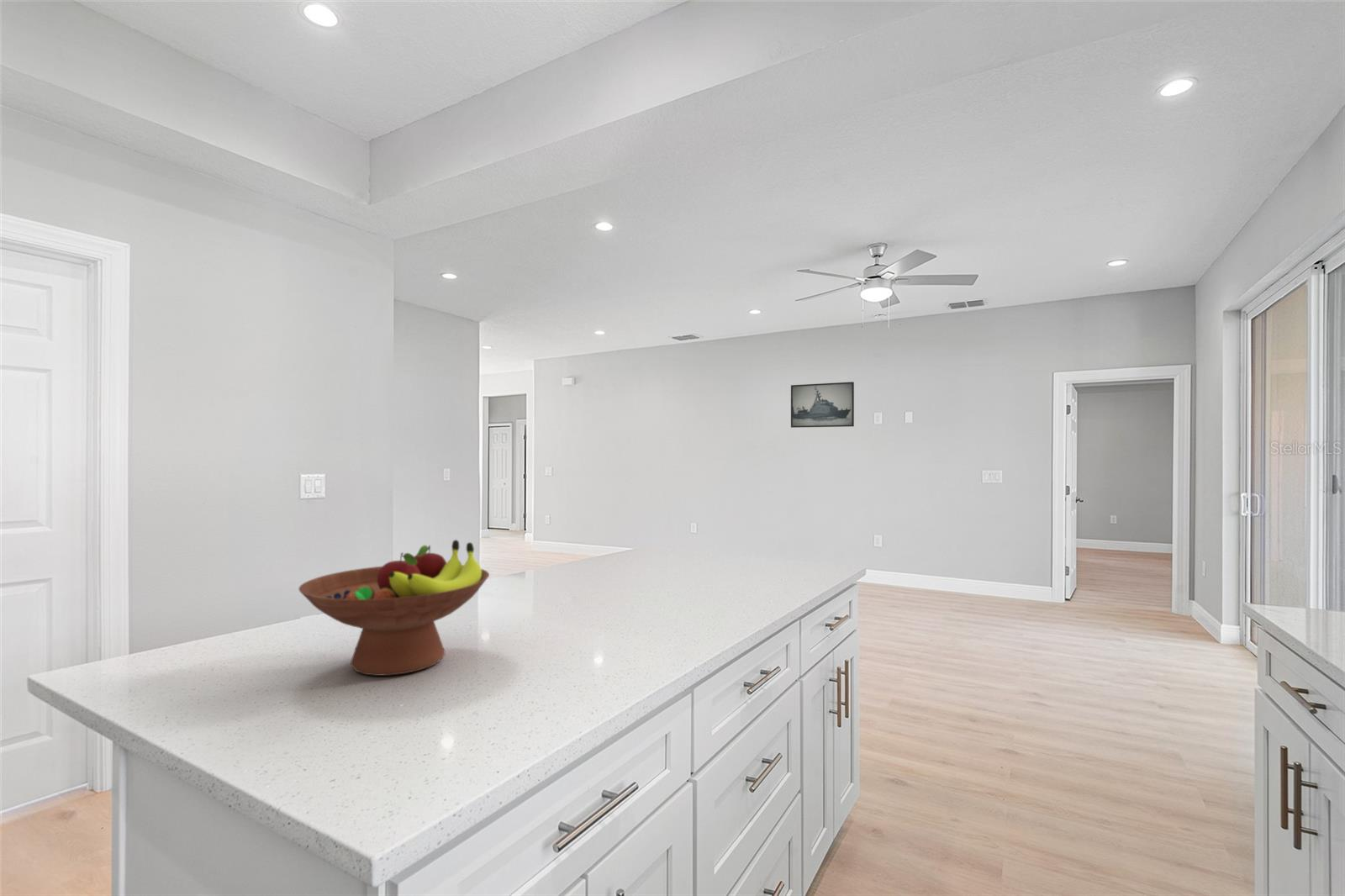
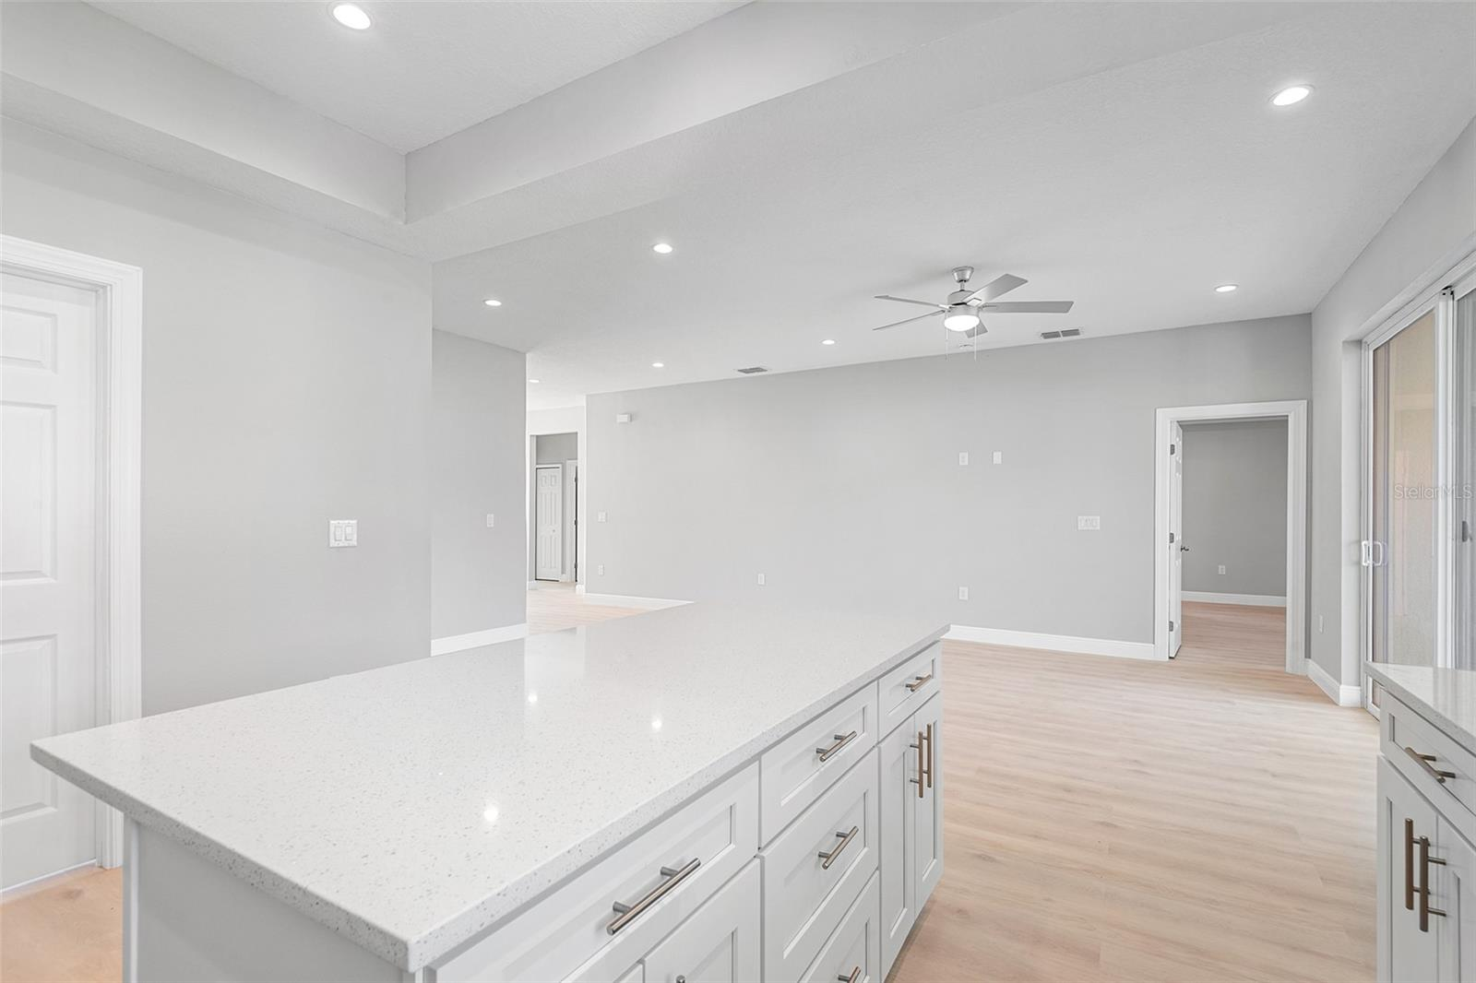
- fruit bowl [298,539,490,677]
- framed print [790,381,855,429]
